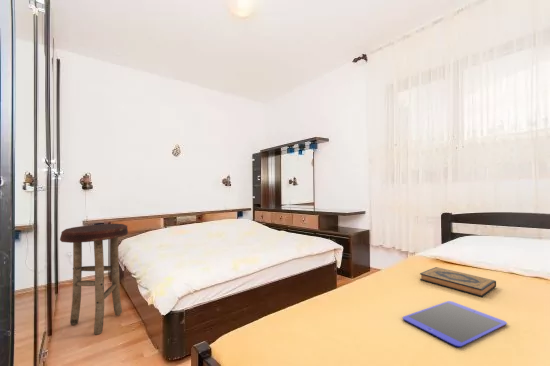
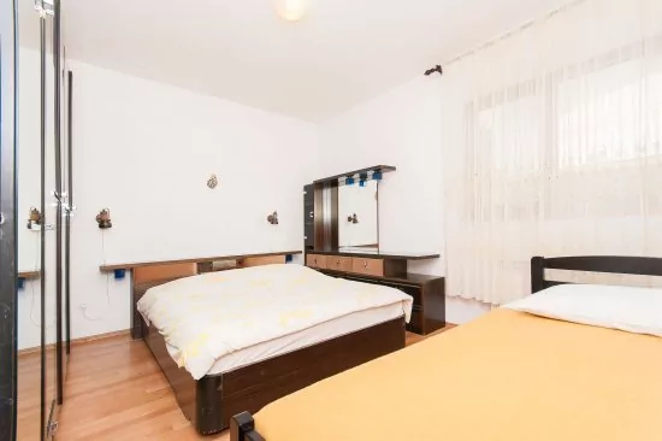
- hardback book [419,266,497,298]
- tablet [402,300,508,348]
- stool [59,223,129,336]
